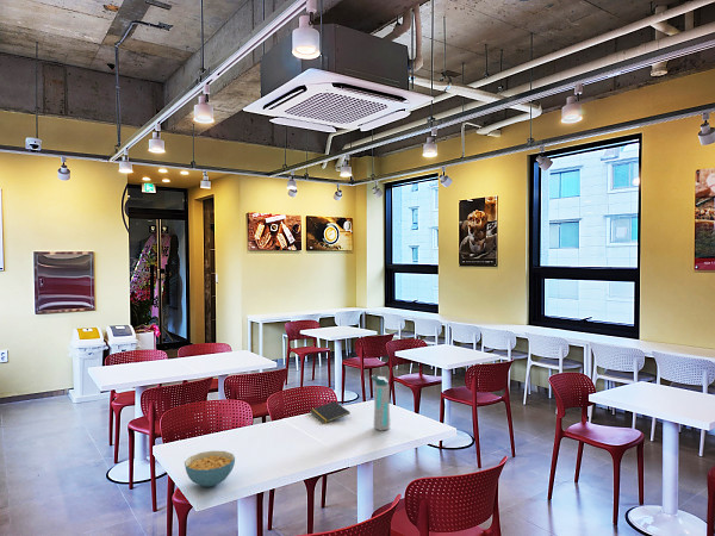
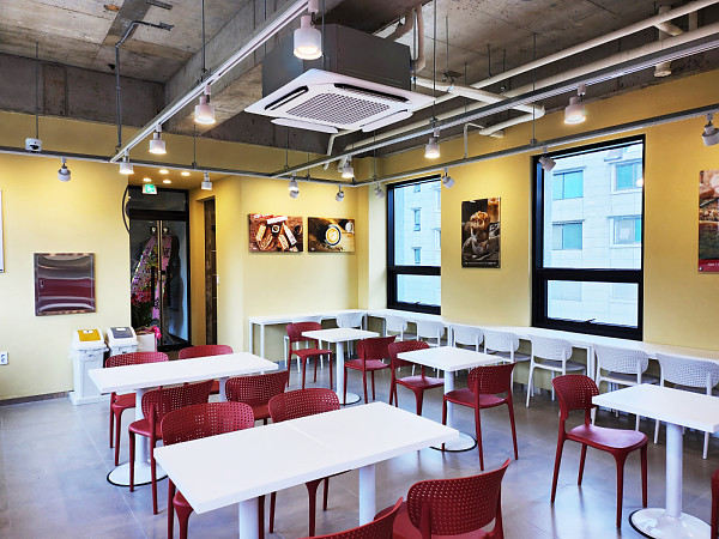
- cereal bowl [184,450,236,488]
- notepad [309,400,352,425]
- water bottle [369,374,392,431]
